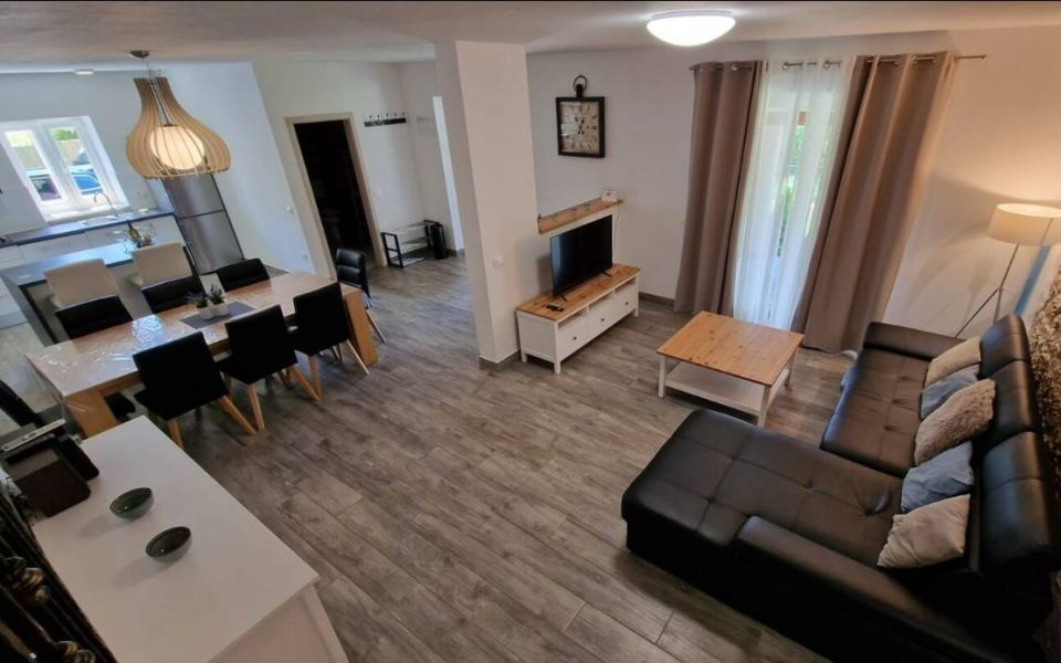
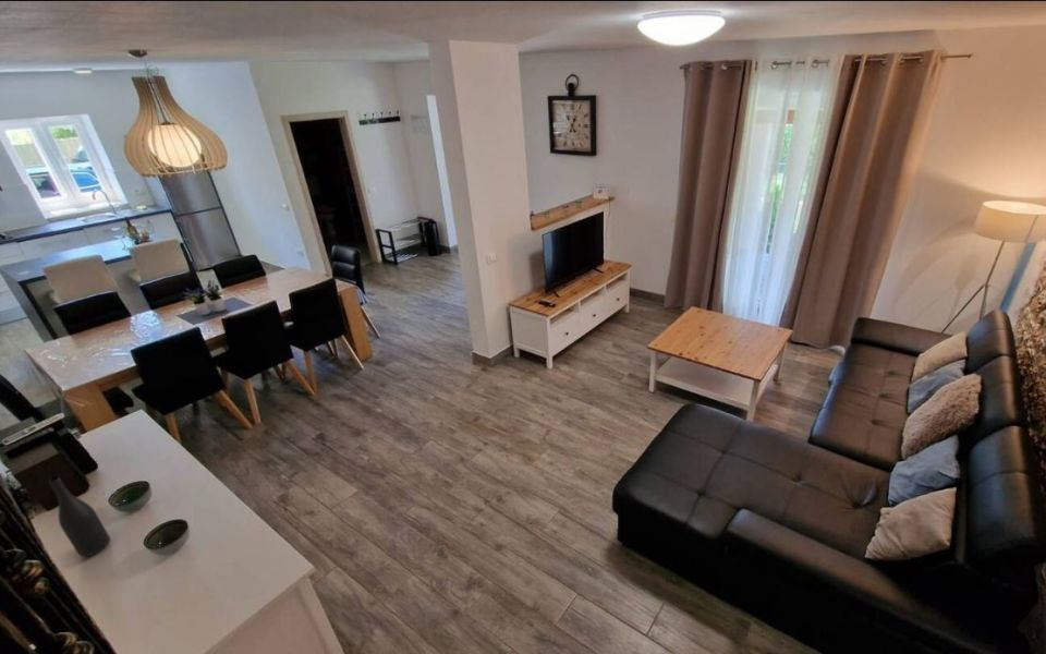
+ wine bottle [48,475,111,558]
